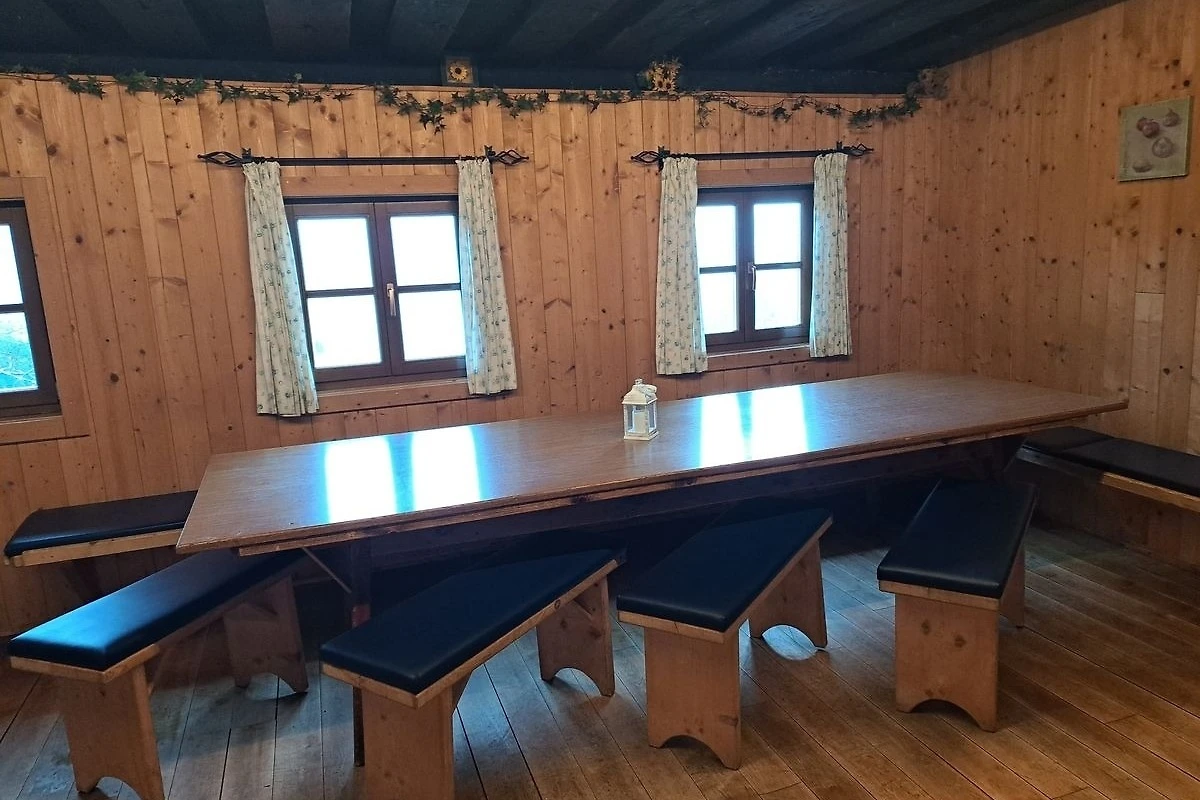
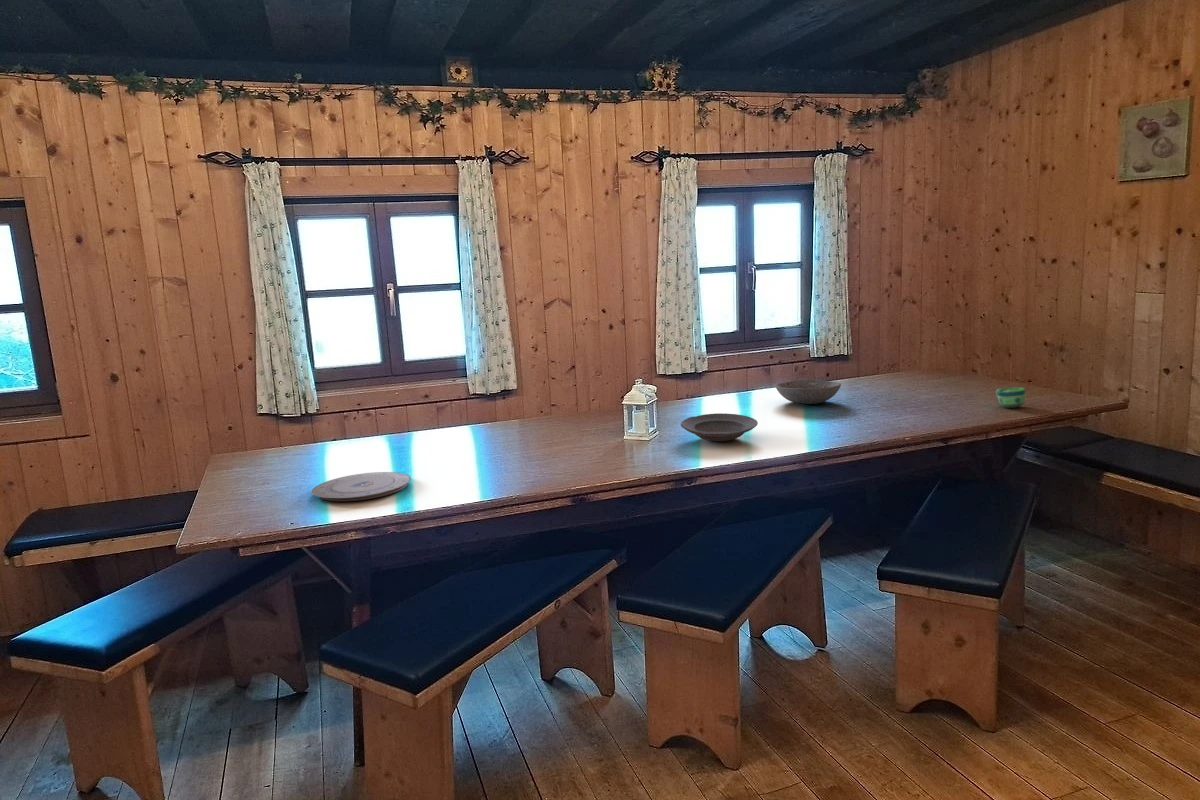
+ bowl [774,379,842,405]
+ plate [680,412,759,442]
+ plate [310,471,412,502]
+ cup [995,386,1026,409]
